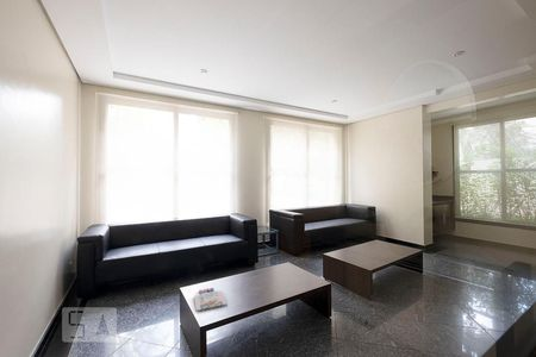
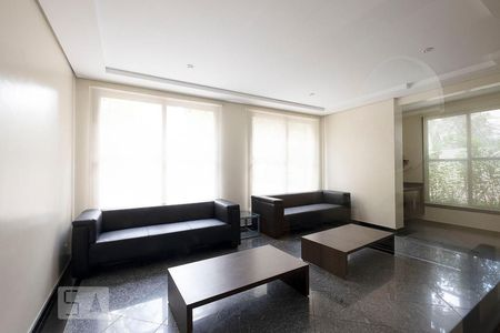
- magazine [193,287,228,313]
